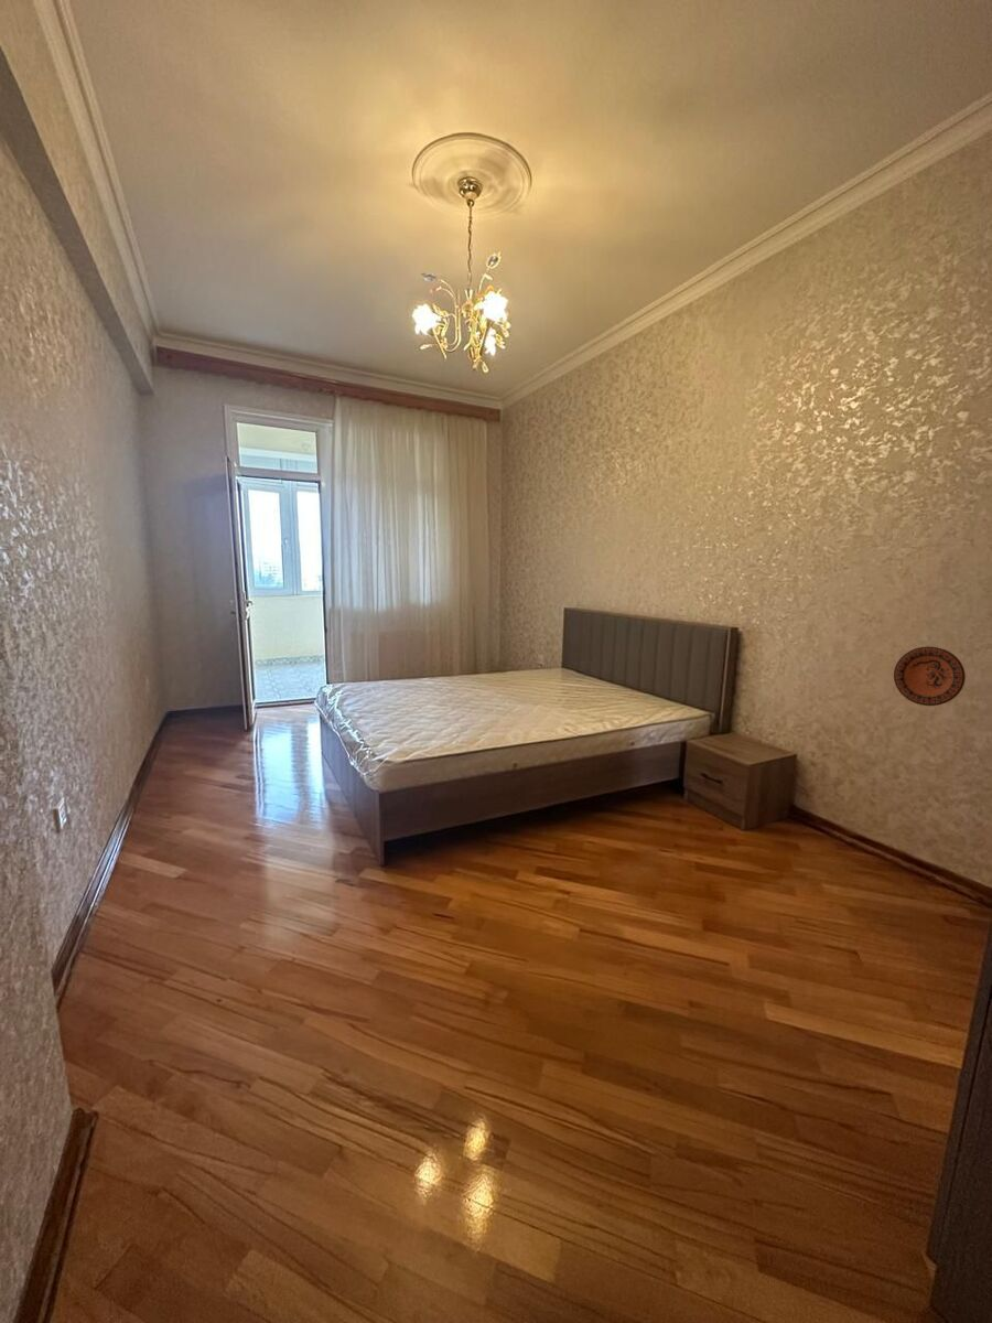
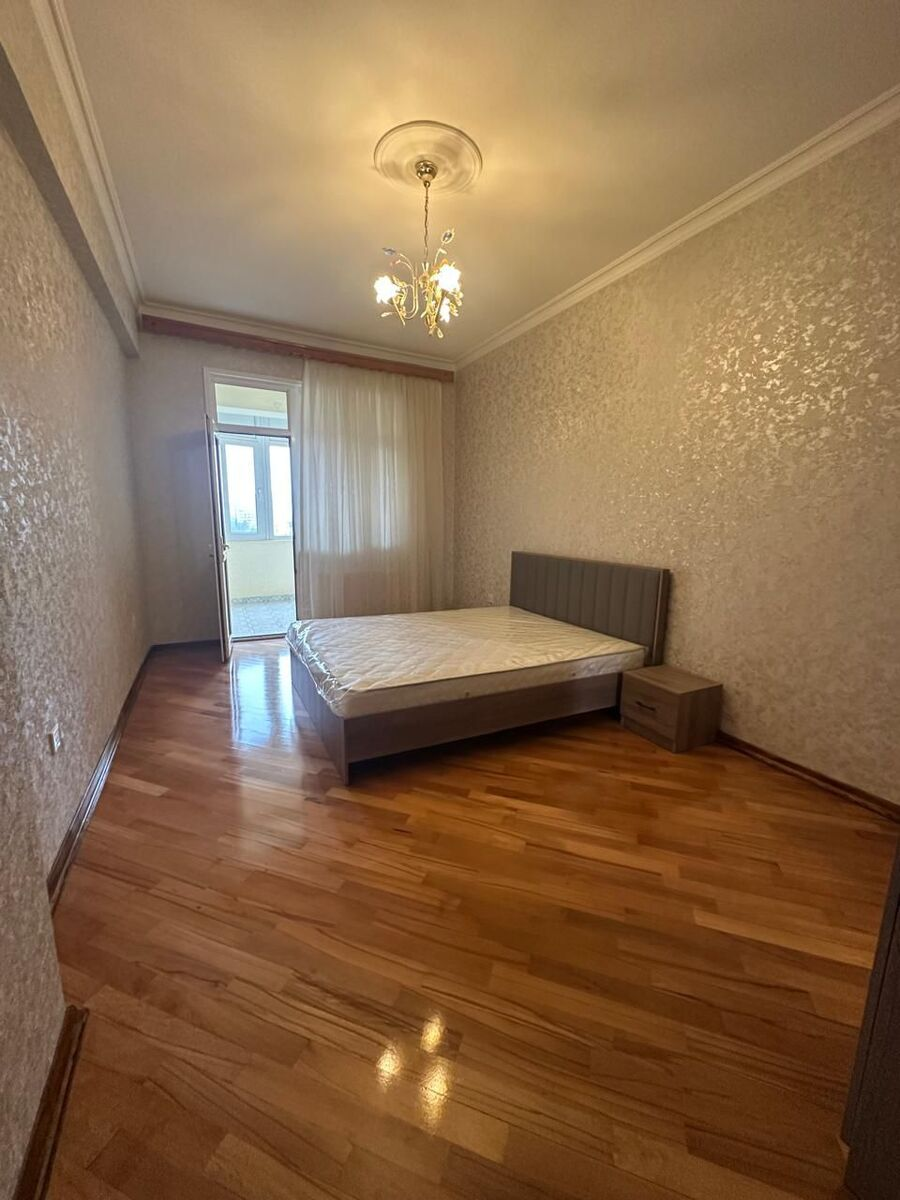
- decorative plate [893,645,967,707]
